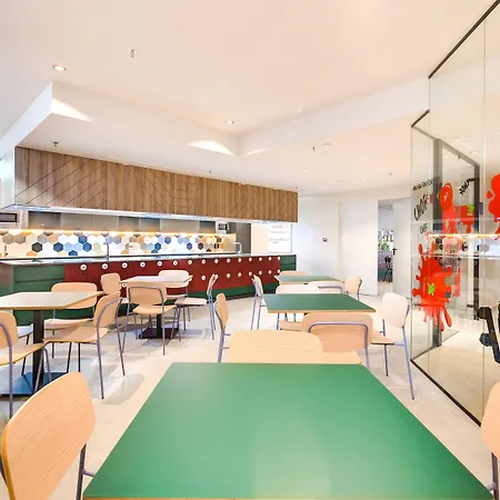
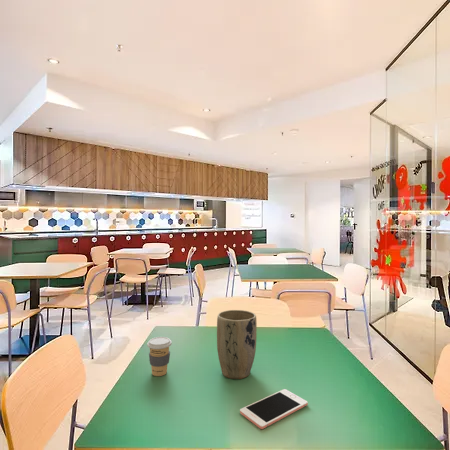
+ coffee cup [146,336,173,377]
+ plant pot [216,309,258,380]
+ cell phone [239,388,309,430]
